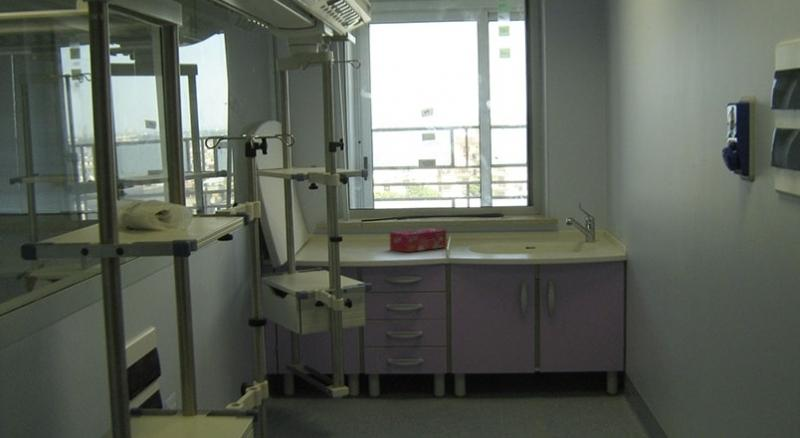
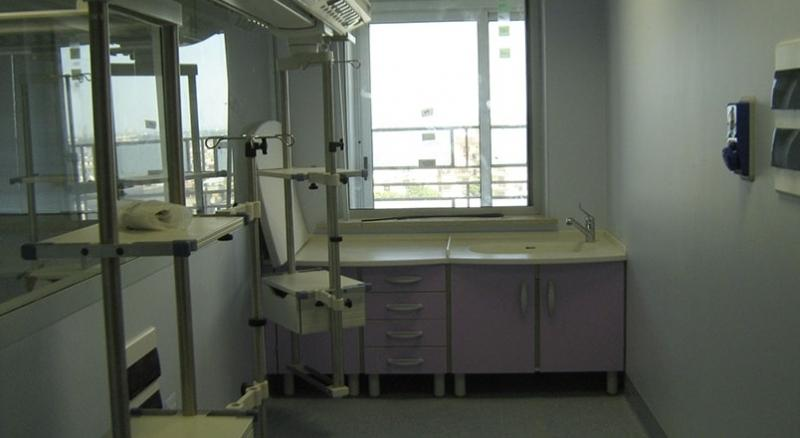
- tissue box [389,227,448,253]
